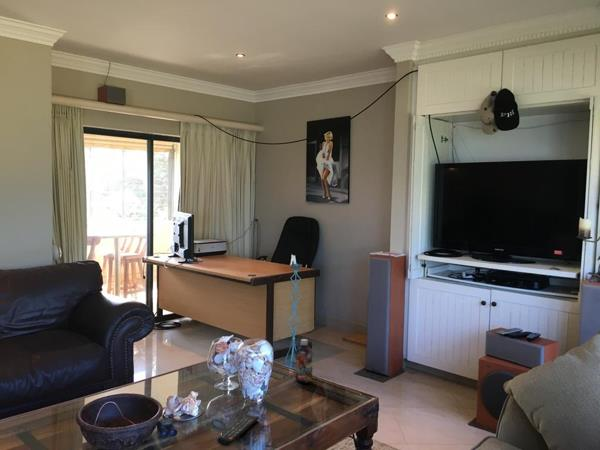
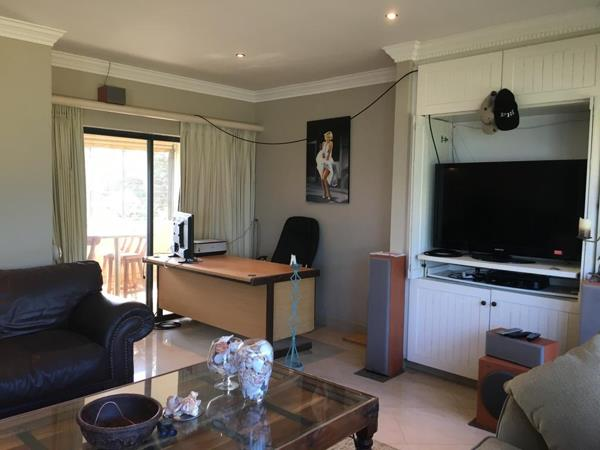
- bottle [294,338,314,383]
- remote control [216,413,261,447]
